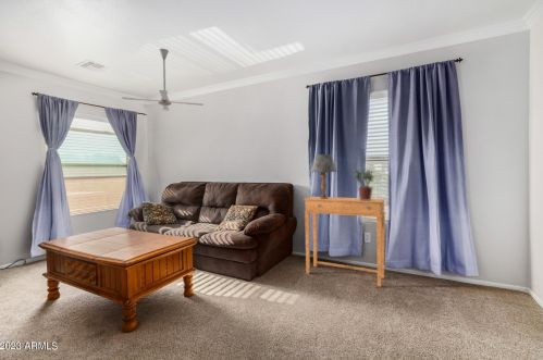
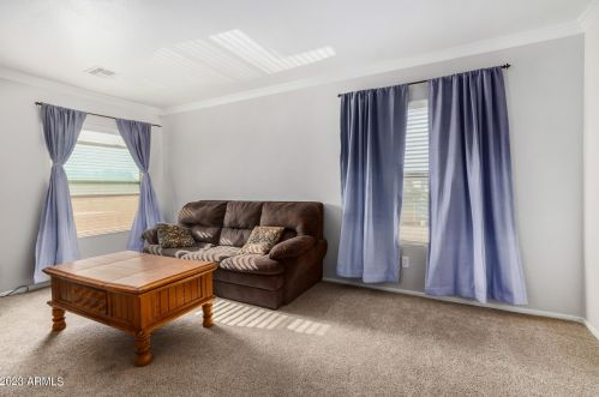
- side table [303,196,386,287]
- table lamp [309,153,338,199]
- ceiling fan [121,48,205,111]
- potted plant [351,166,375,200]
